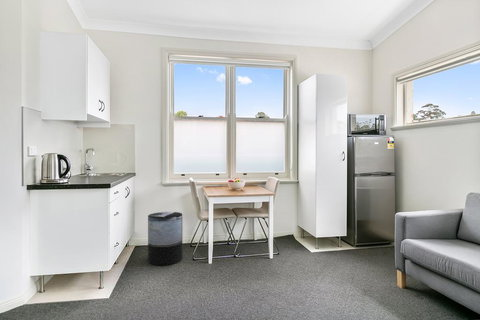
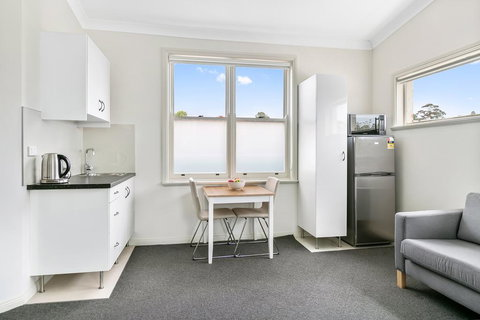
- trash can [147,211,183,266]
